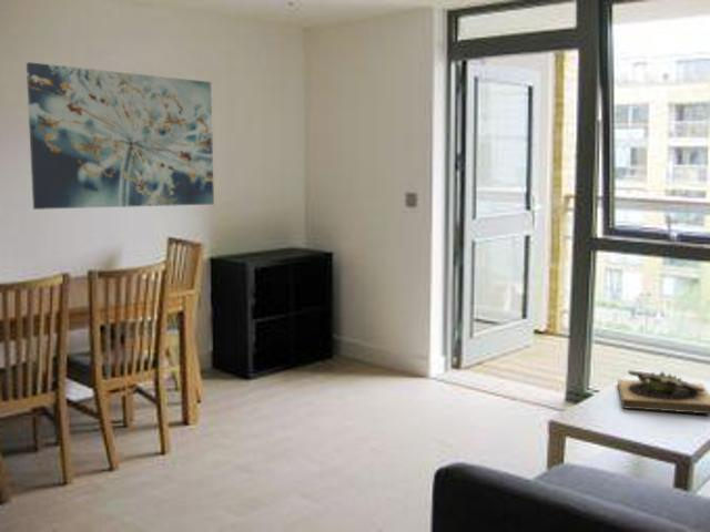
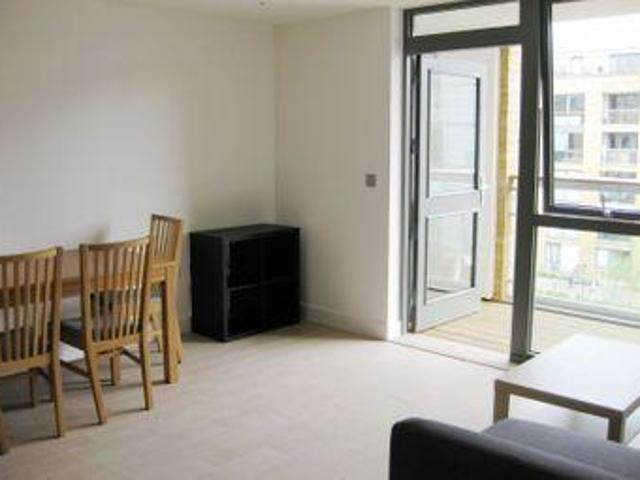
- wall art [26,61,215,211]
- succulent planter [617,369,710,415]
